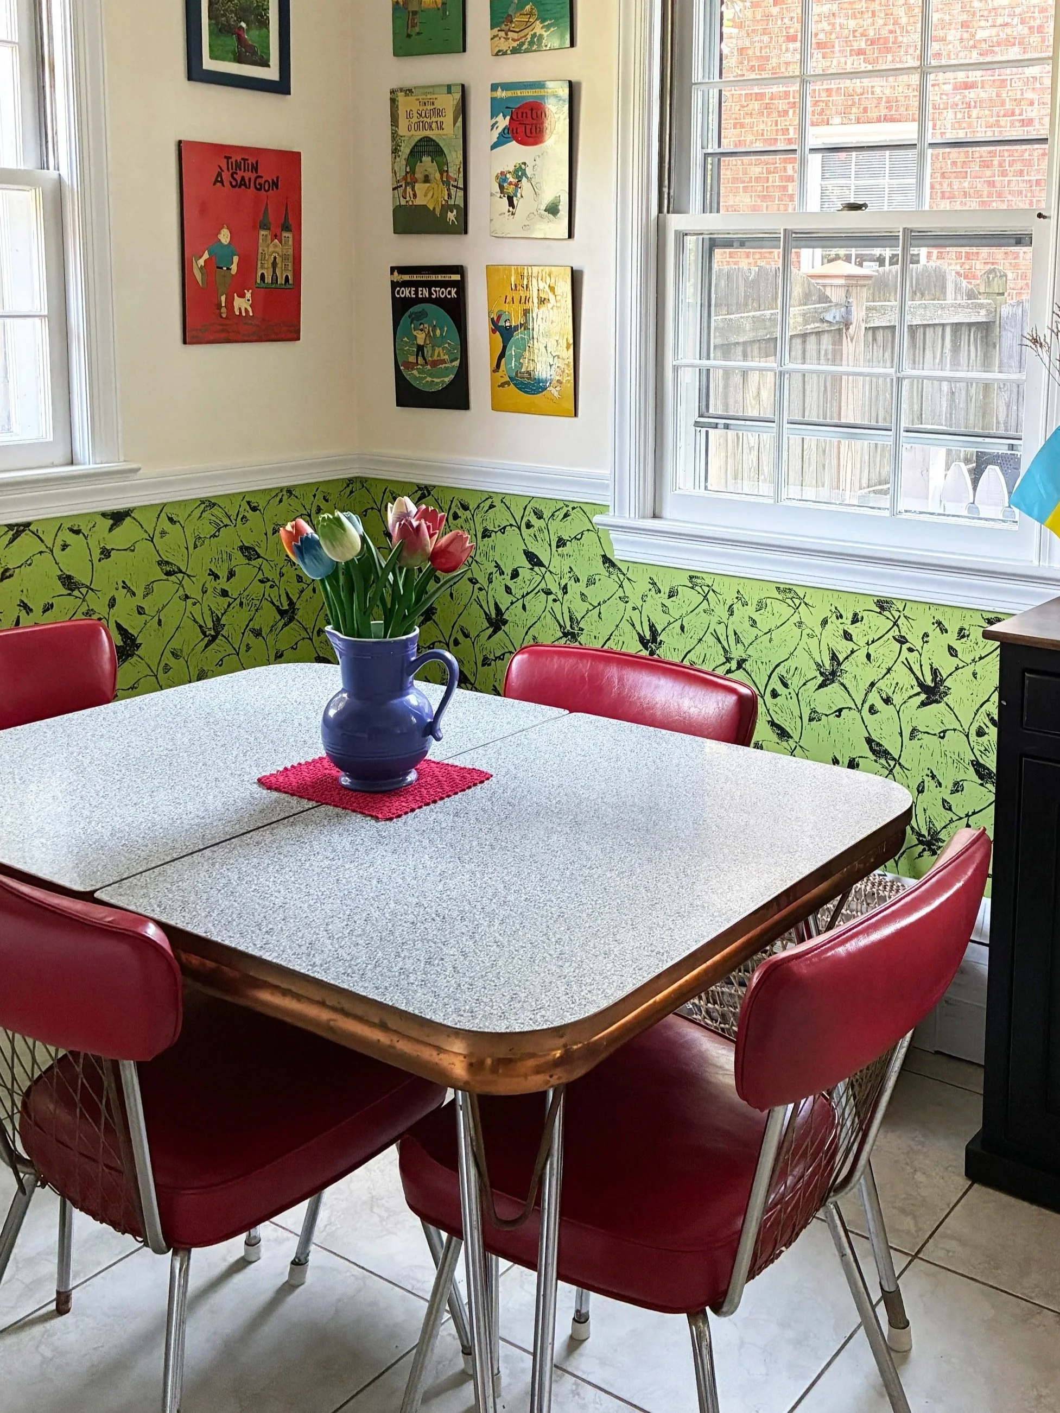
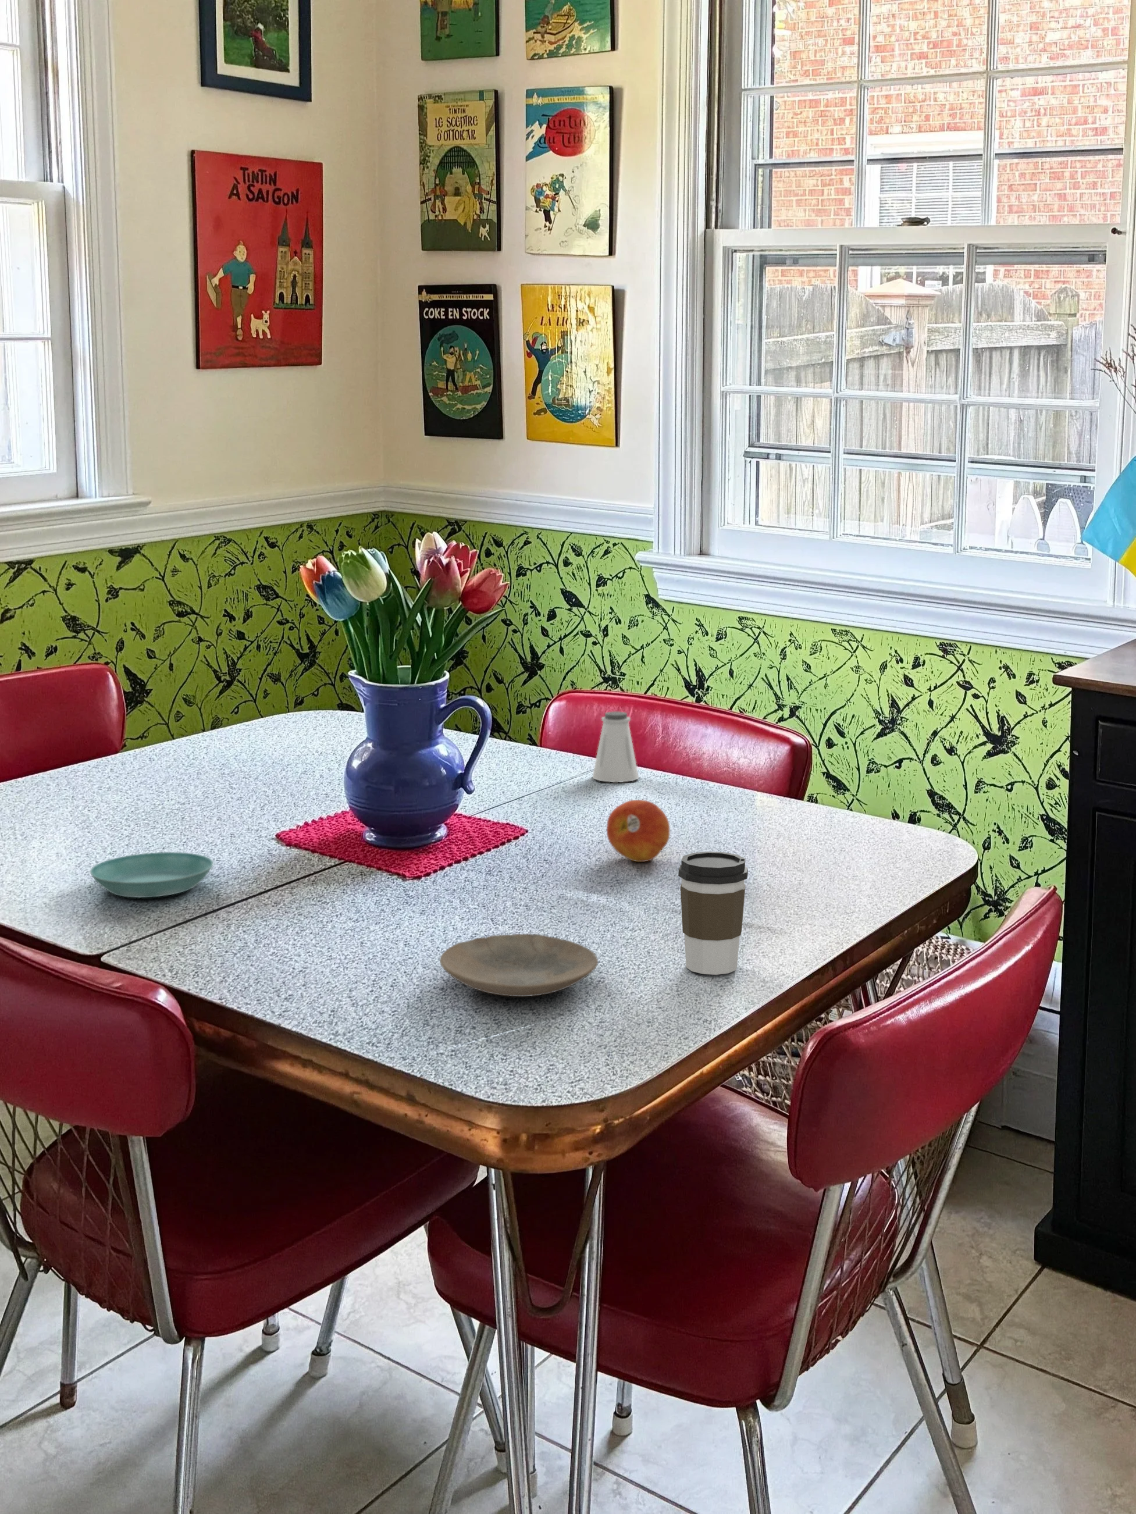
+ saucer [89,852,214,898]
+ plate [439,933,599,997]
+ fruit [606,799,671,863]
+ saltshaker [592,711,640,783]
+ coffee cup [678,851,748,976]
